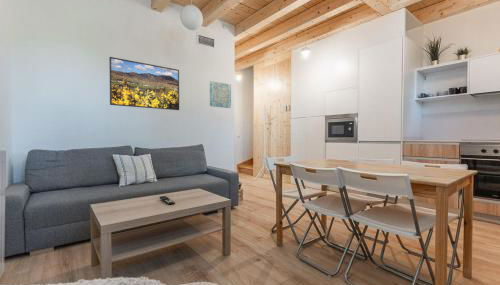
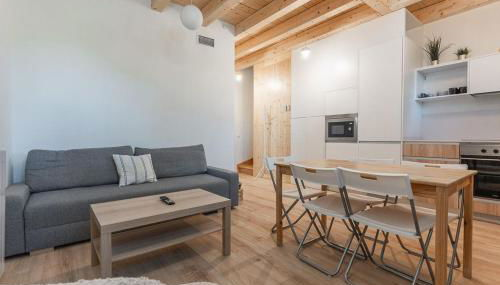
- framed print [108,56,180,111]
- wall art [209,80,232,109]
